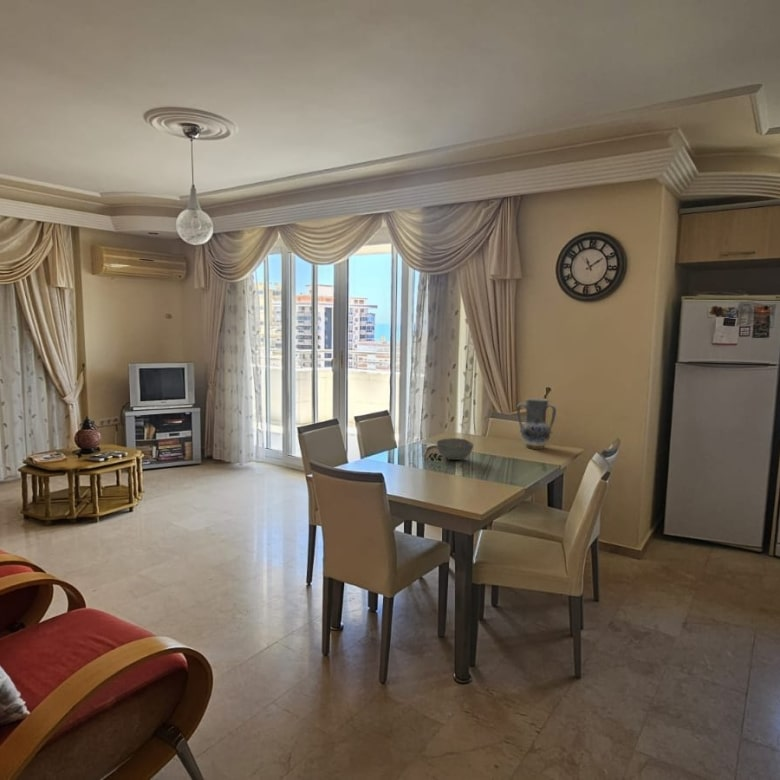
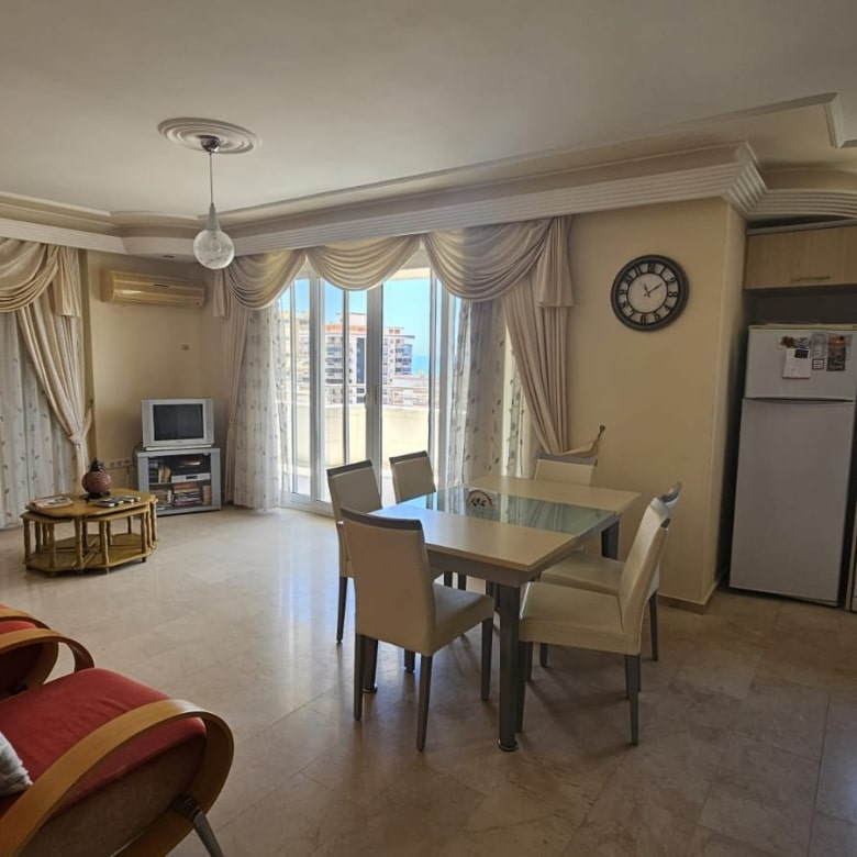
- bowl [436,437,474,461]
- vase [516,397,557,450]
